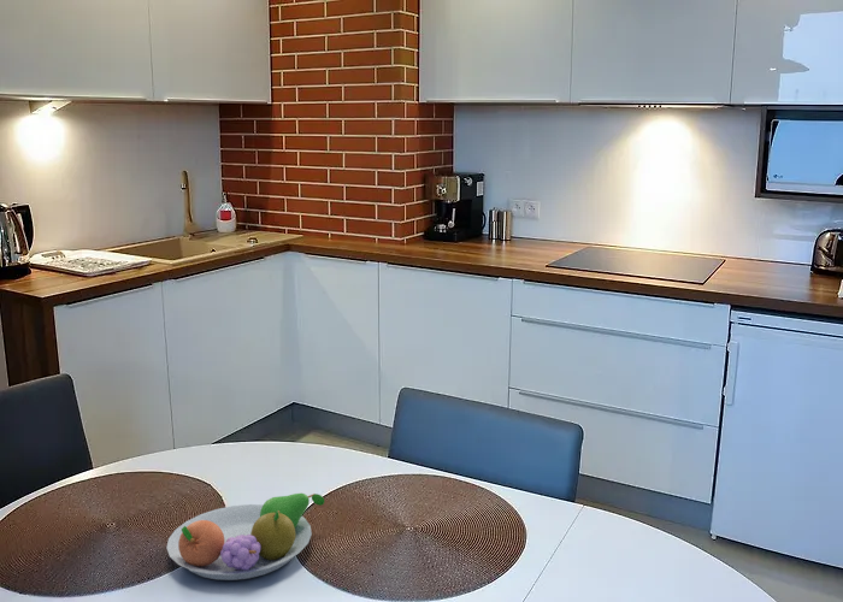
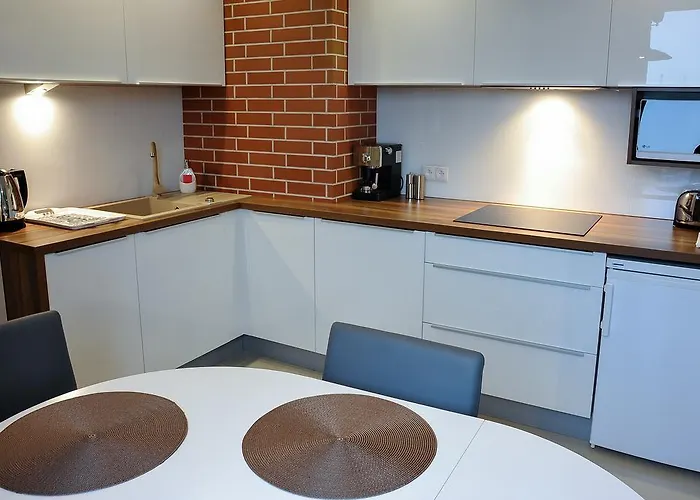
- fruit bowl [166,492,325,582]
